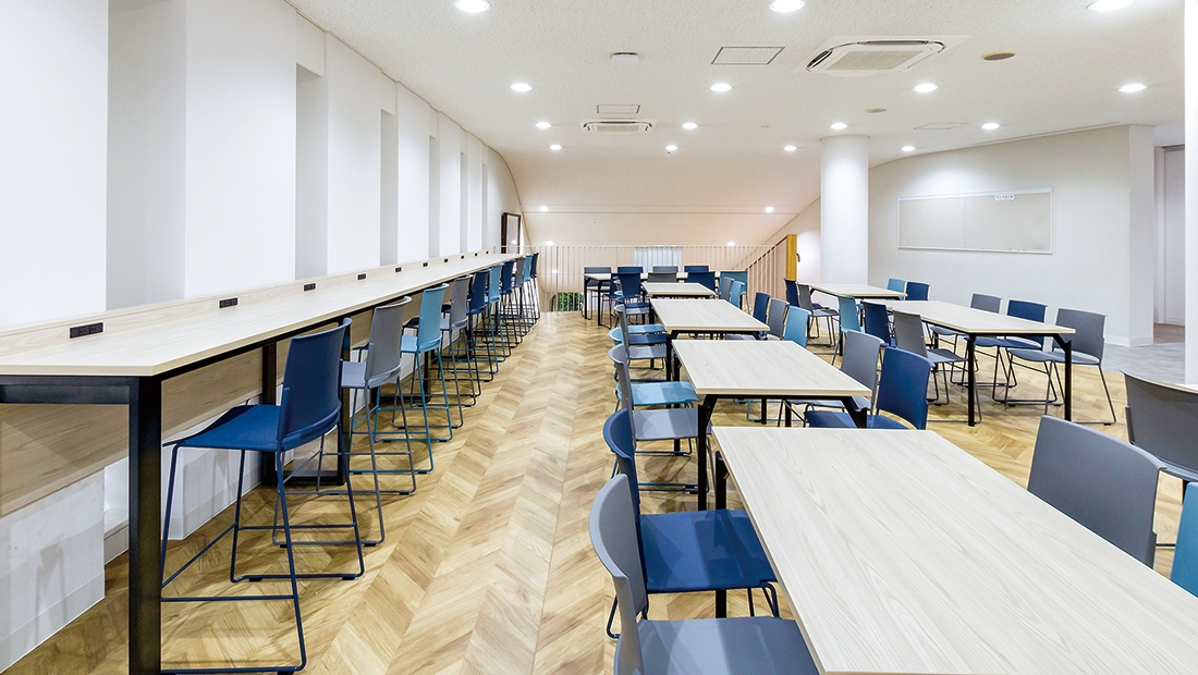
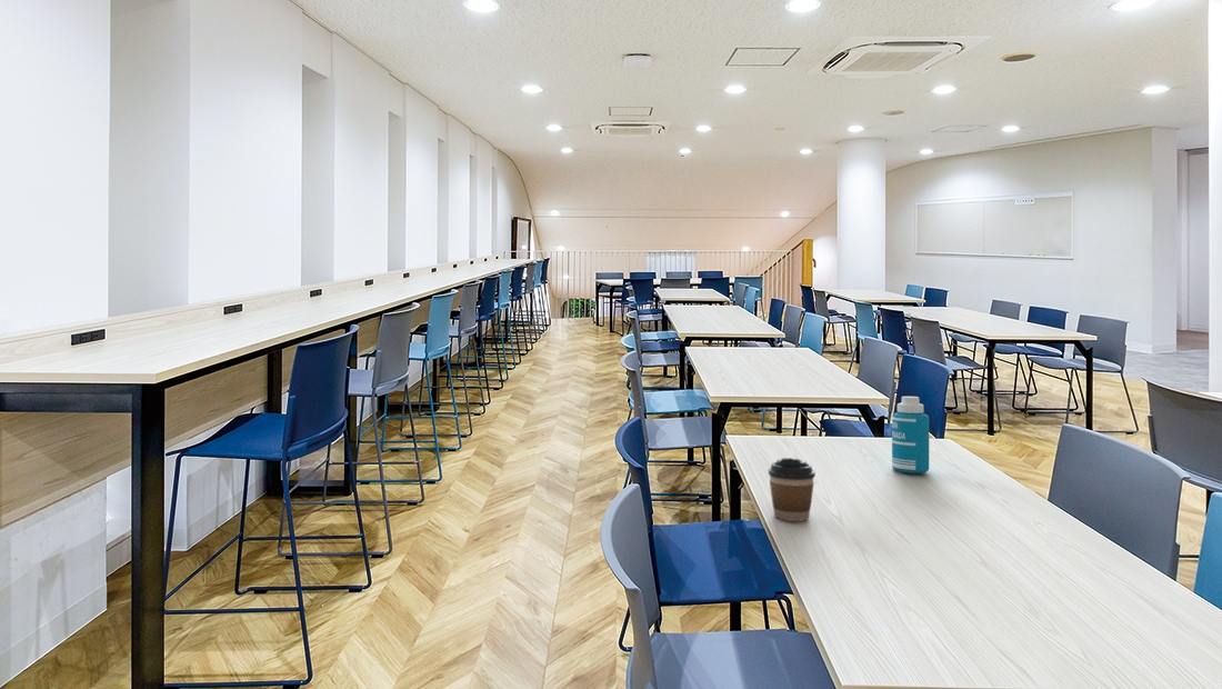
+ coffee cup [768,457,817,522]
+ bottle [891,396,930,475]
